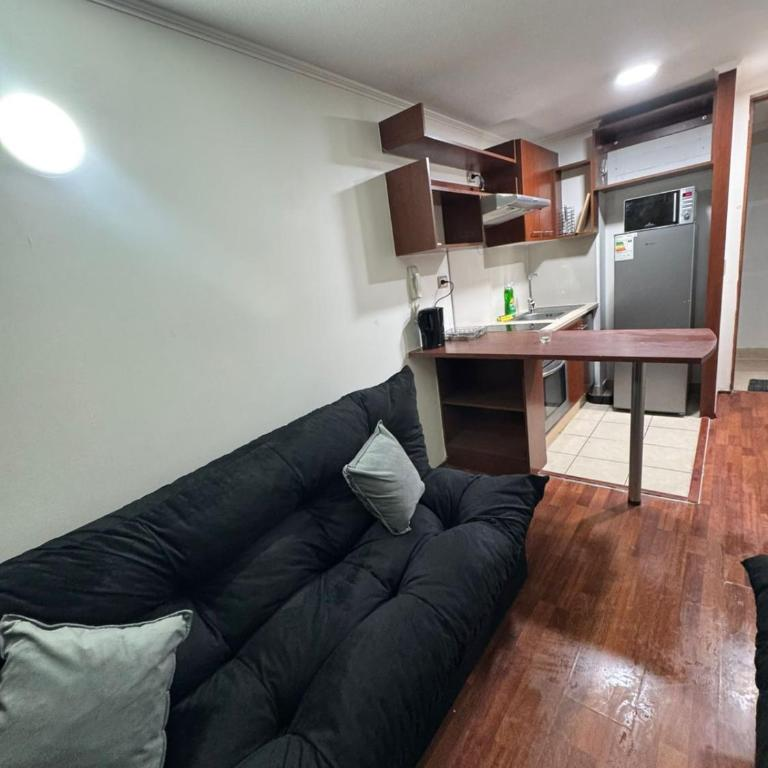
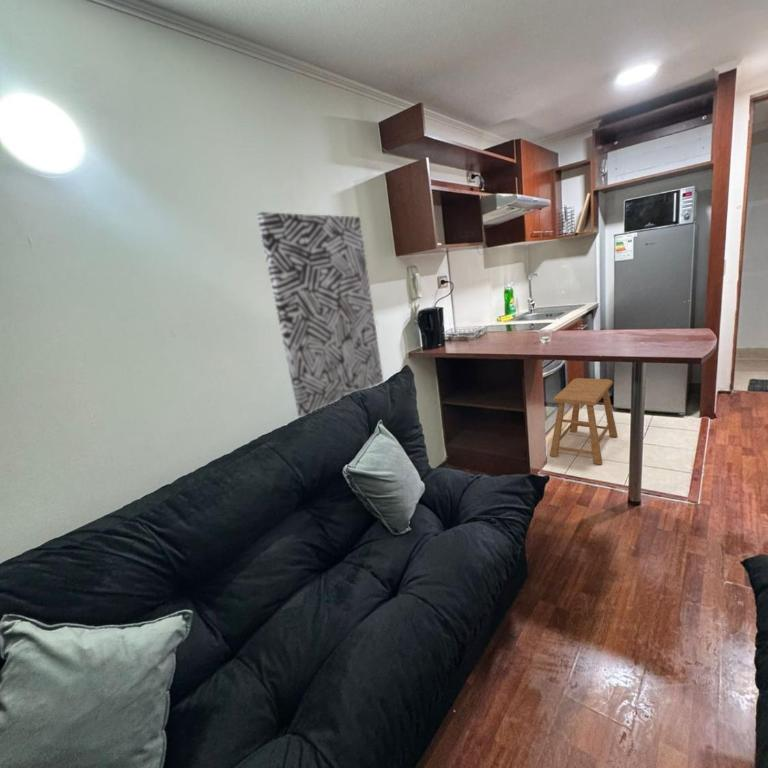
+ wall art [256,211,385,418]
+ stool [549,377,619,466]
